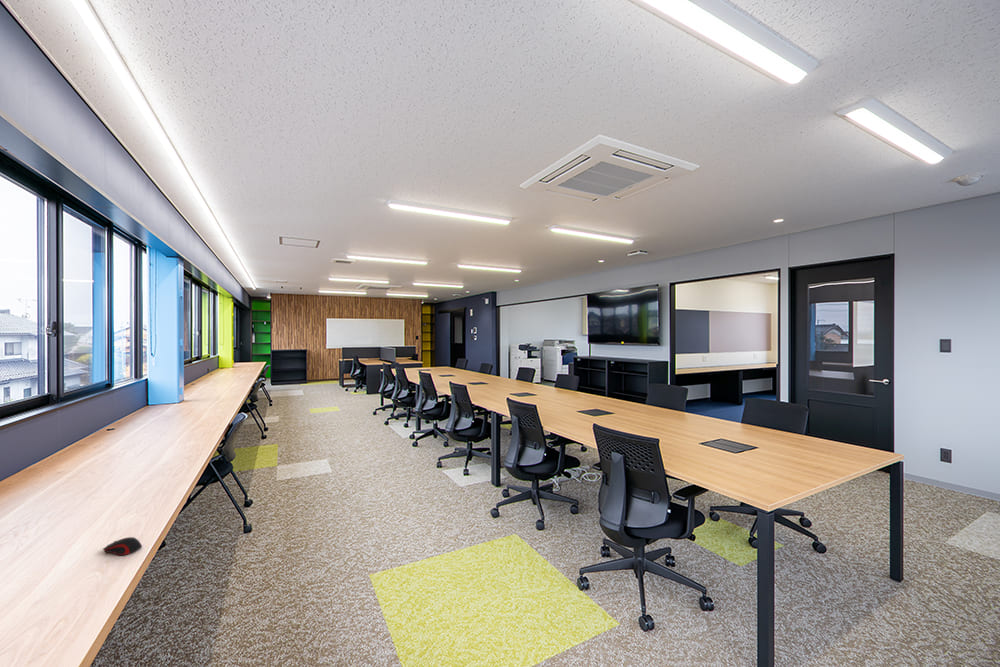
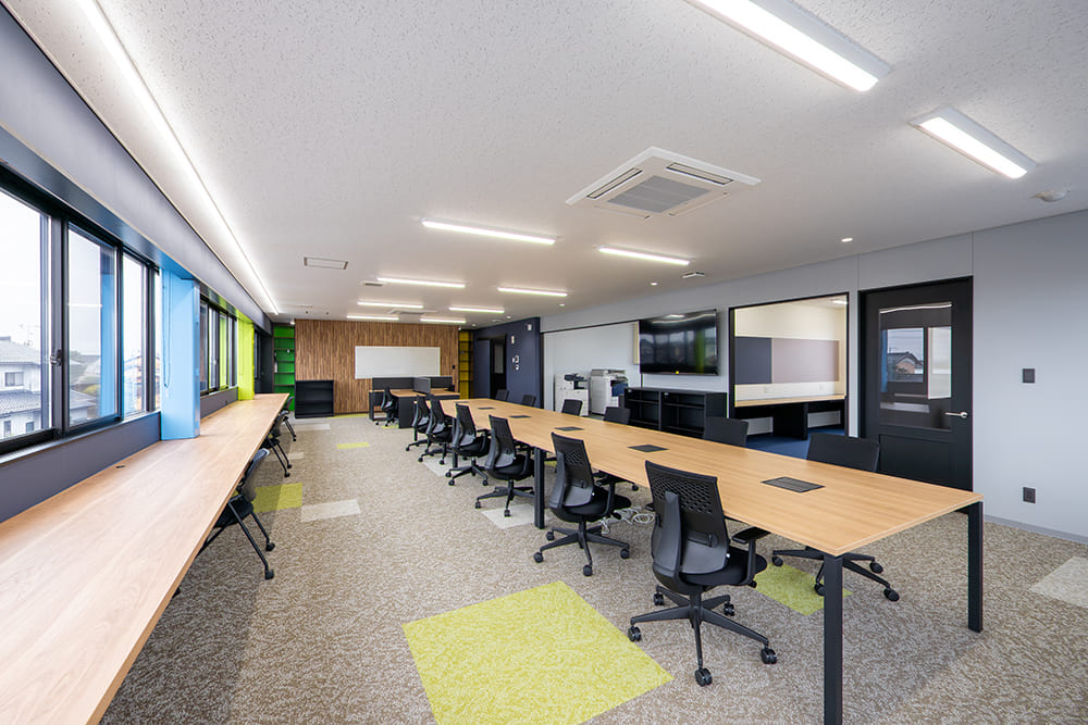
- computer mouse [102,536,143,556]
